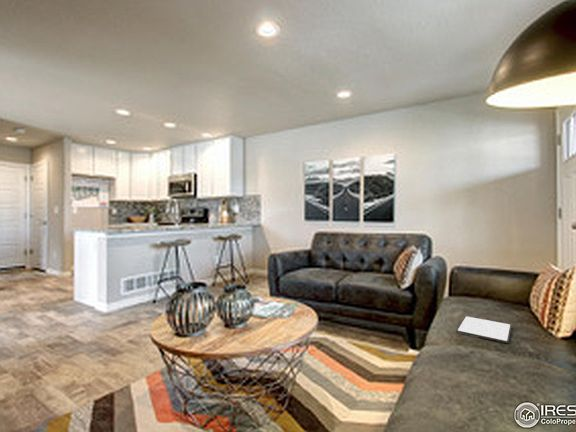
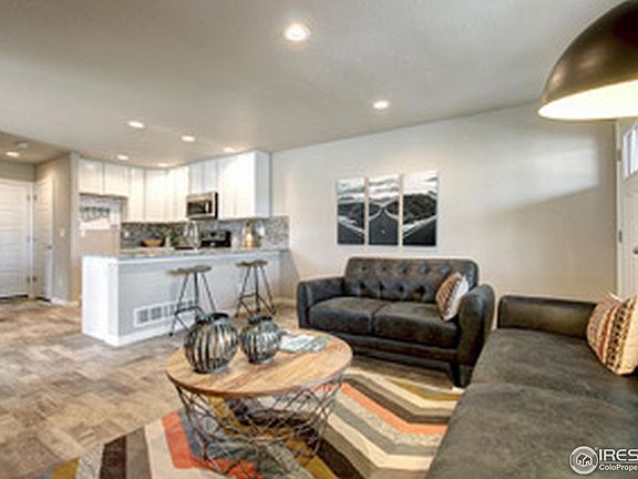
- tablet [456,315,512,344]
